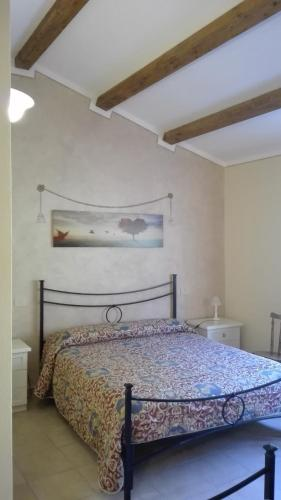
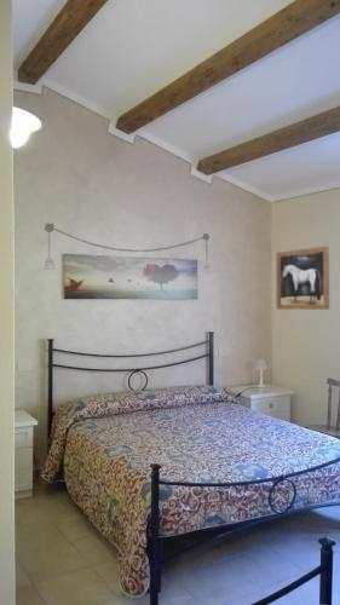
+ wall art [275,244,330,311]
